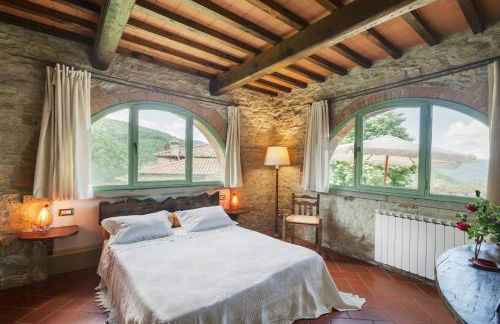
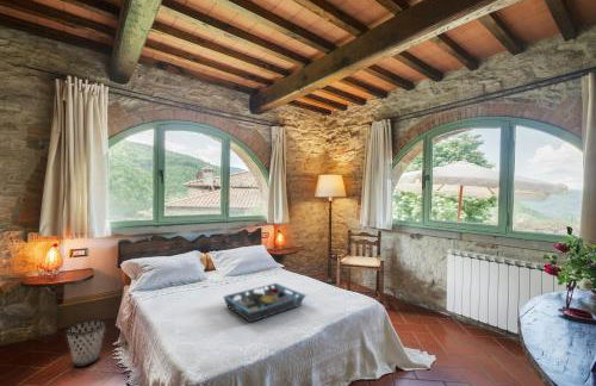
+ serving tray [223,282,306,324]
+ wastebasket [64,318,107,368]
